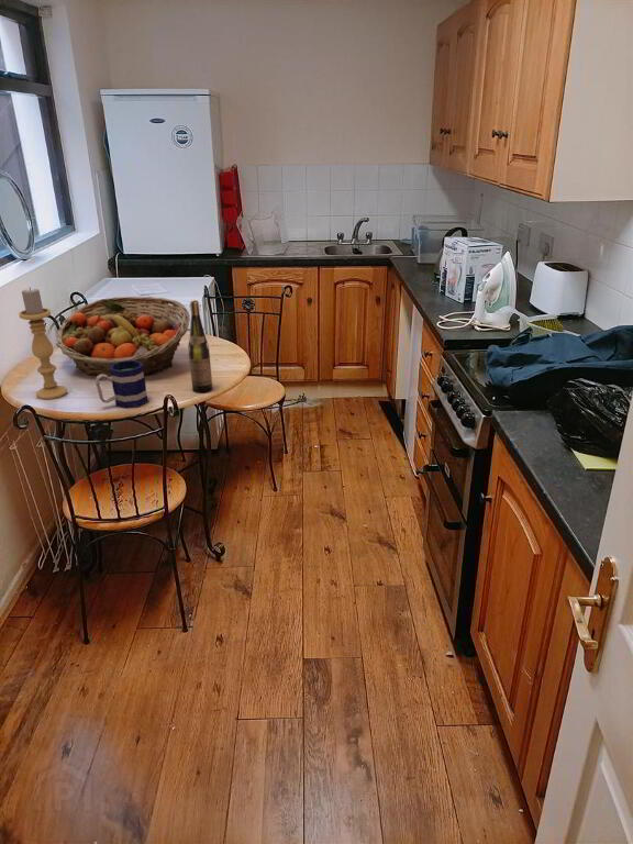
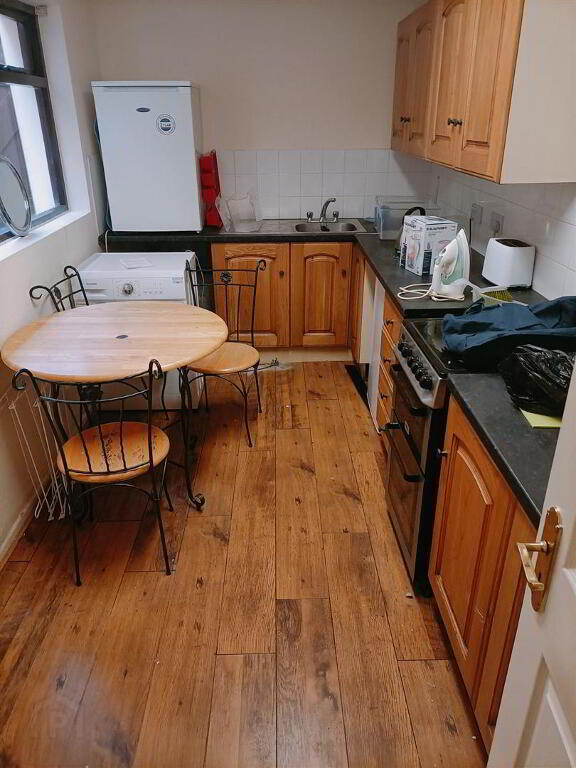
- candle holder [18,287,68,400]
- mug [95,360,149,409]
- fruit basket [55,296,191,377]
- wine bottle [187,299,214,395]
